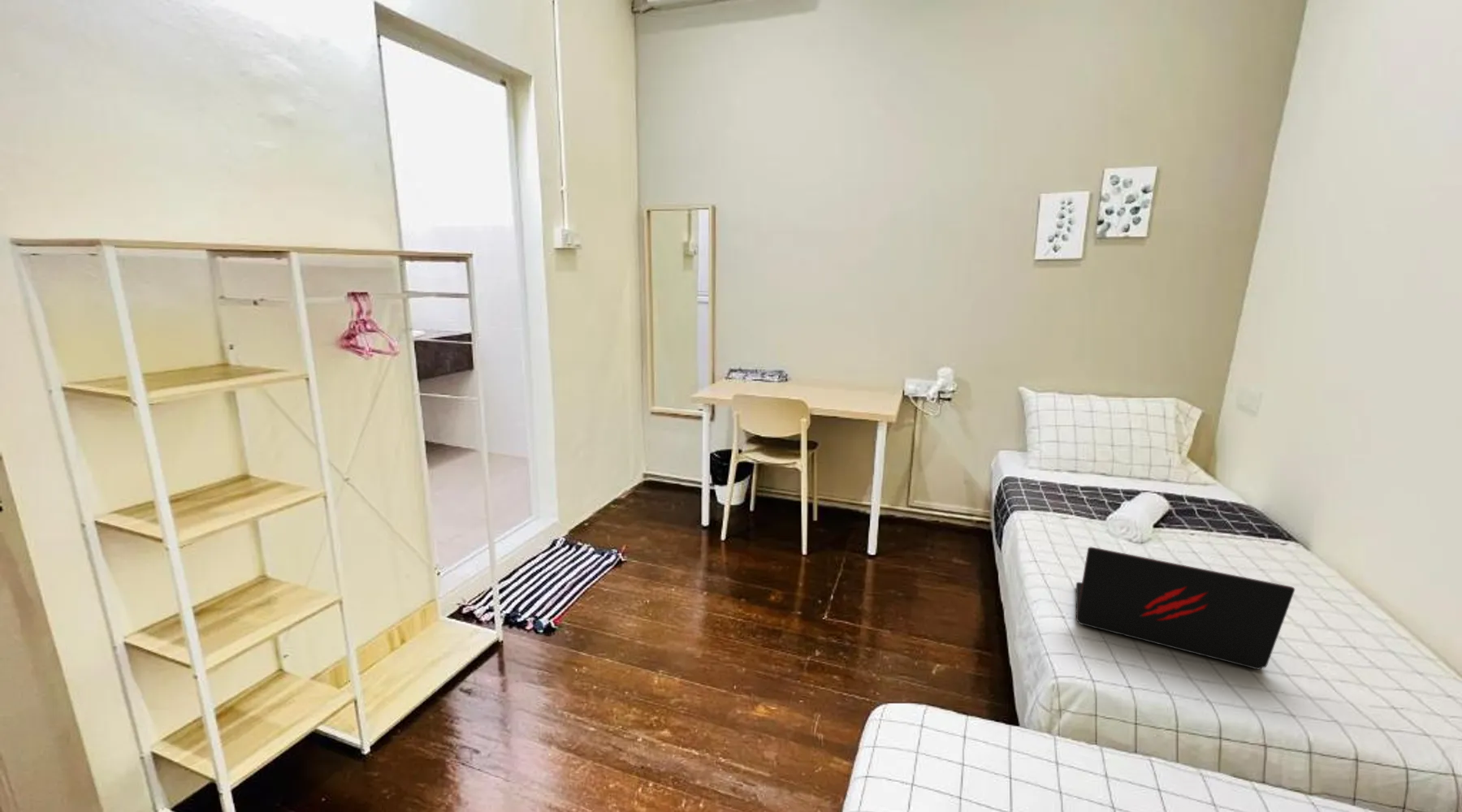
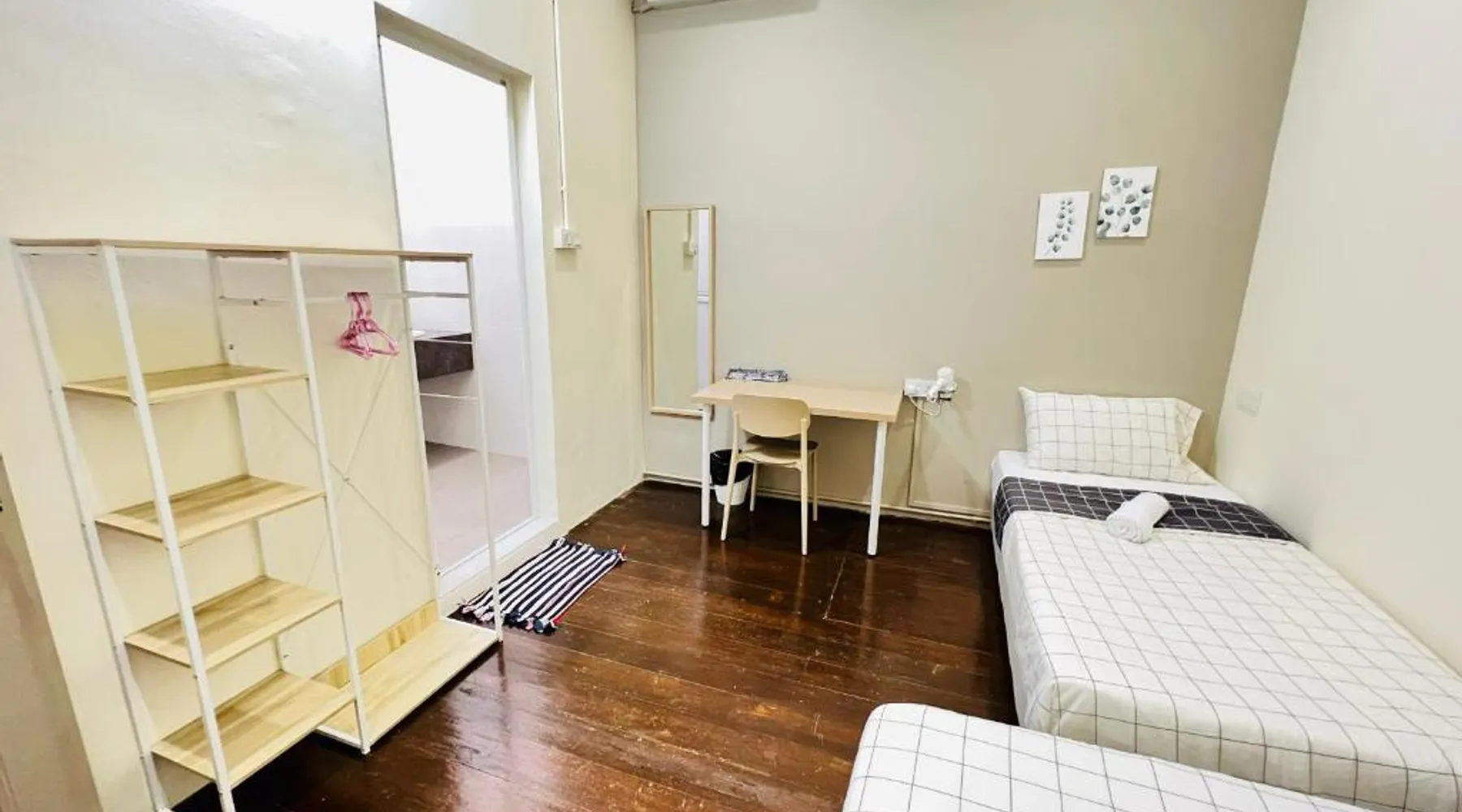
- laptop [1075,546,1295,671]
